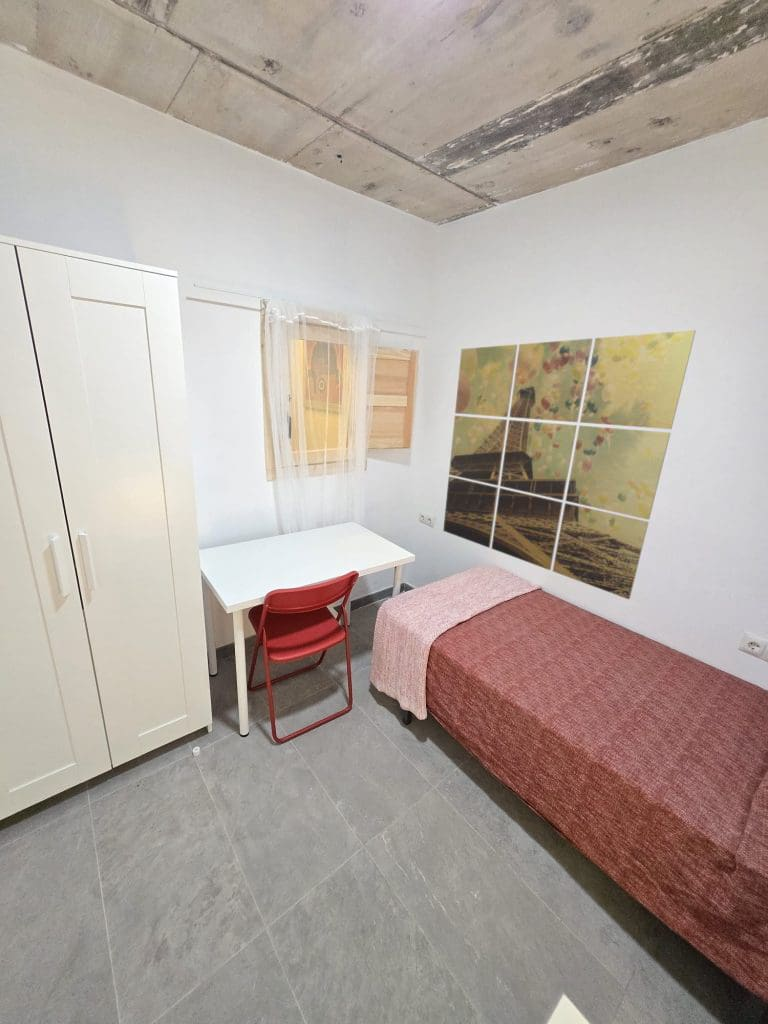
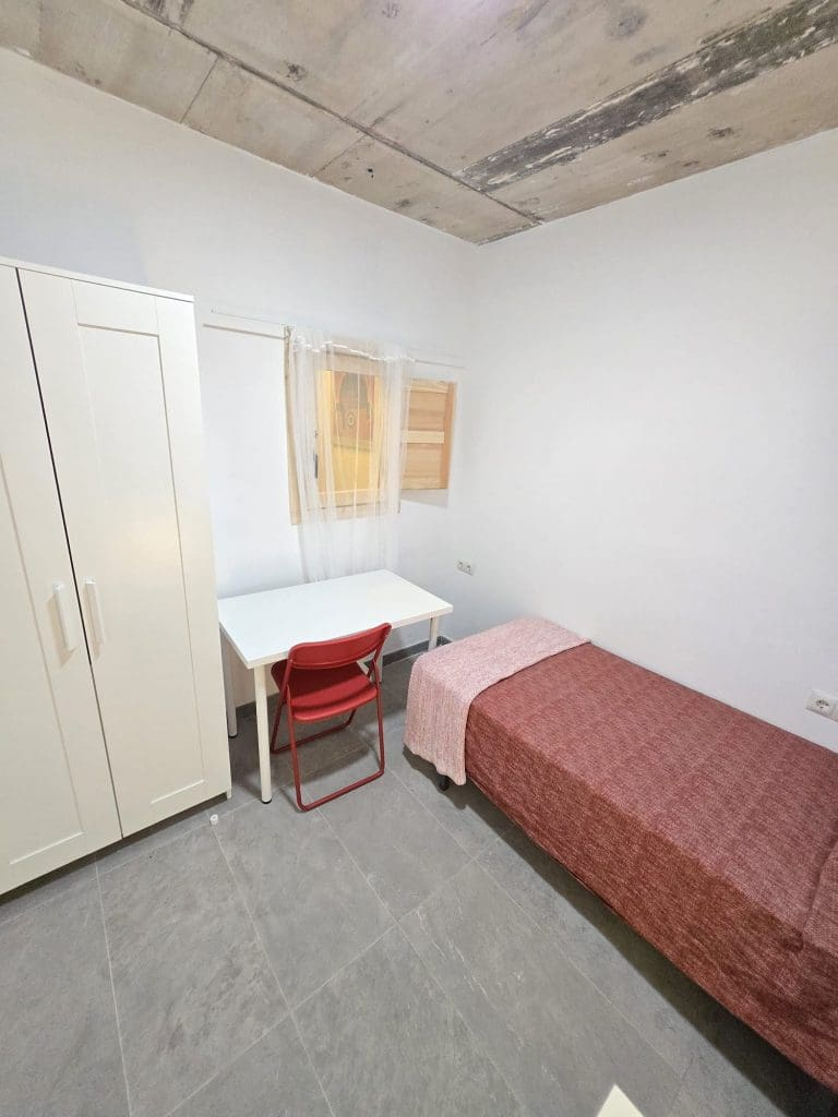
- wall art [442,329,697,600]
